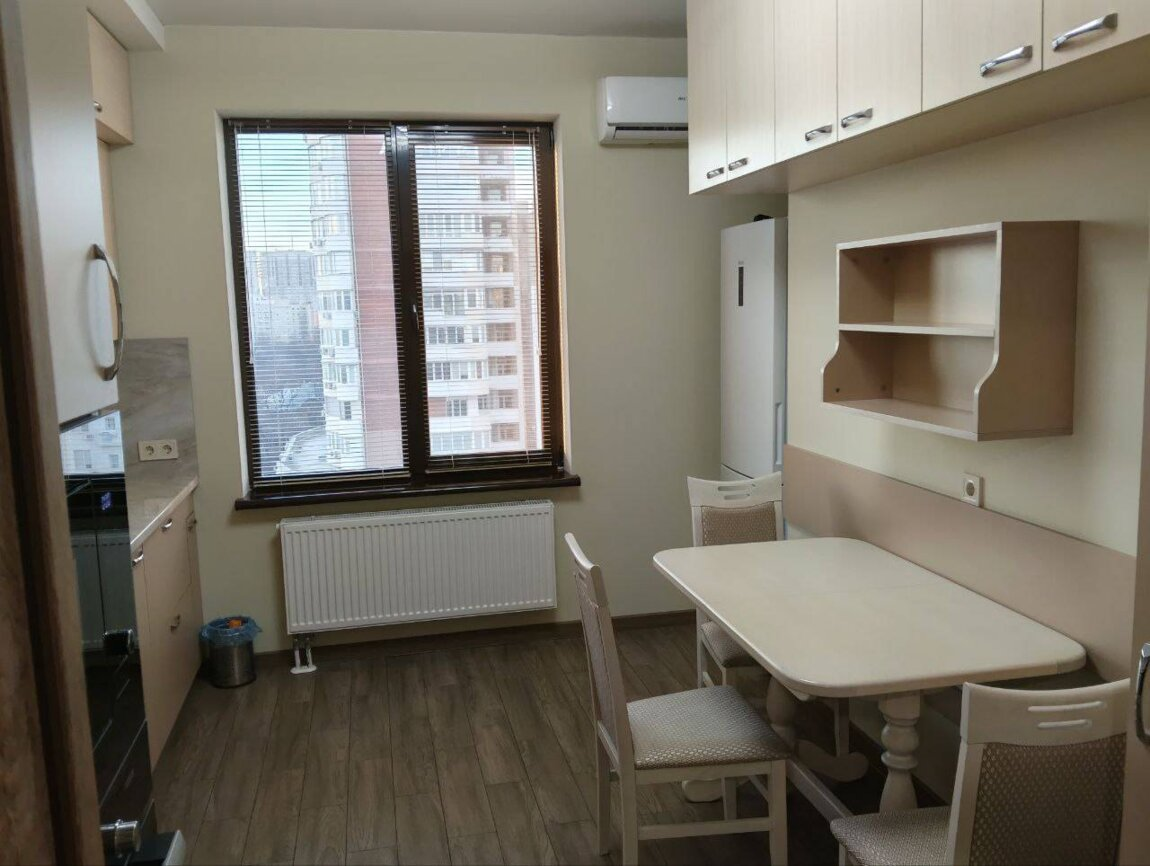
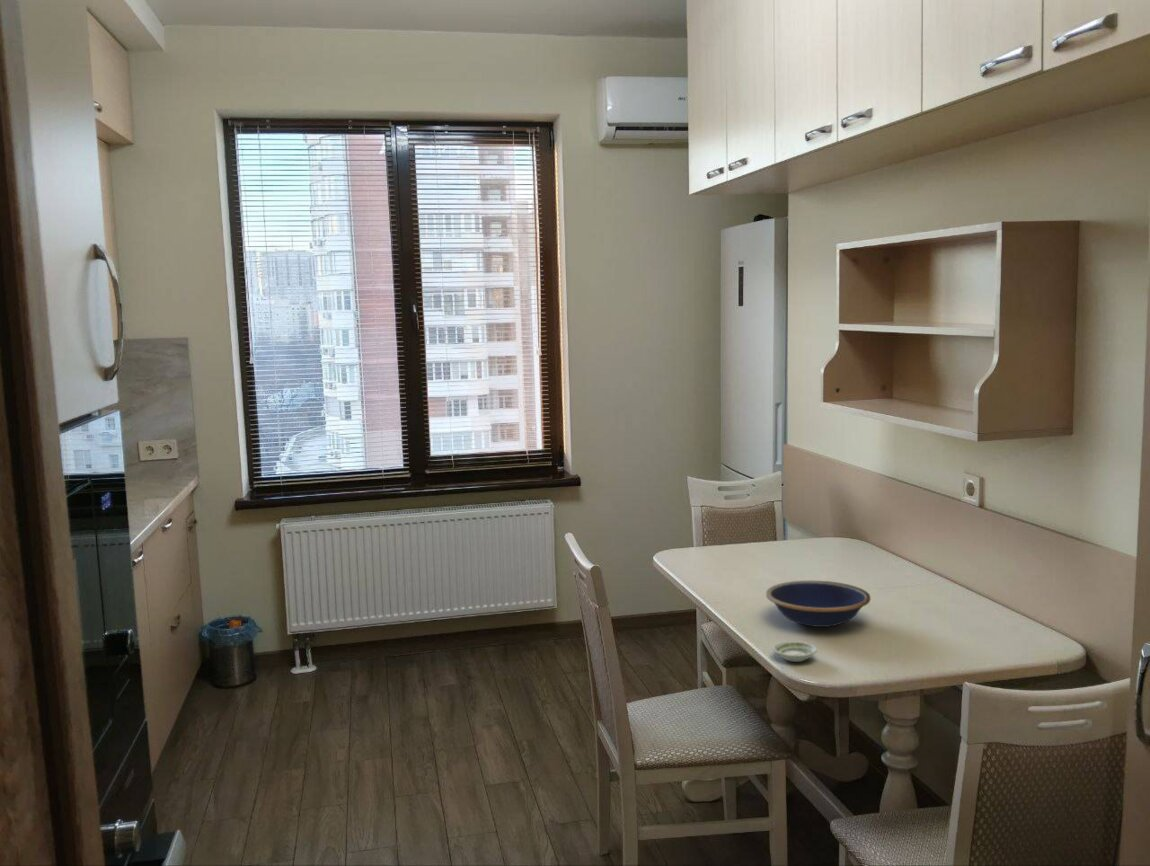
+ bowl [765,579,871,628]
+ saucer [771,640,818,663]
